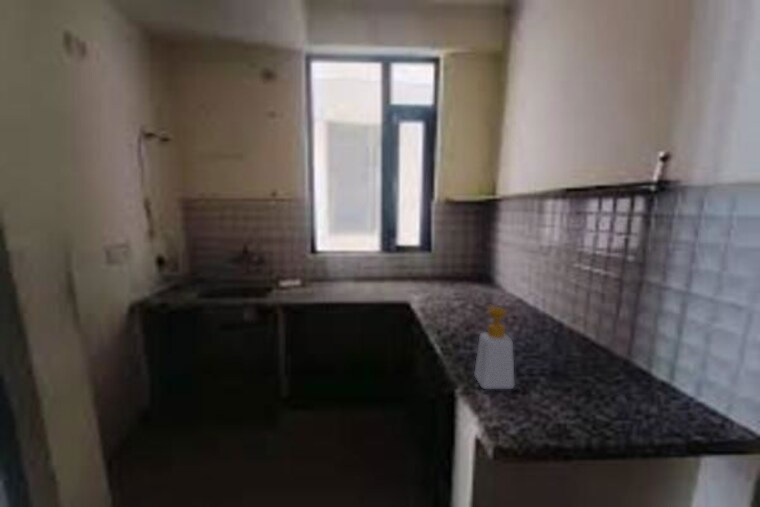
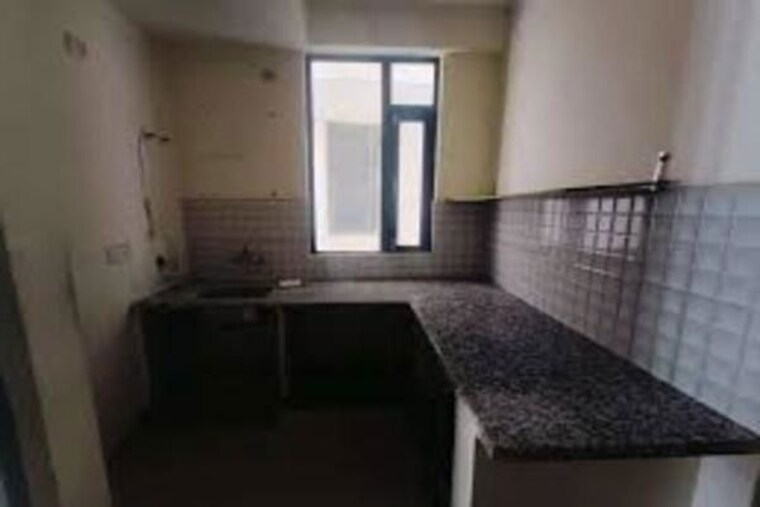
- soap bottle [473,303,515,390]
